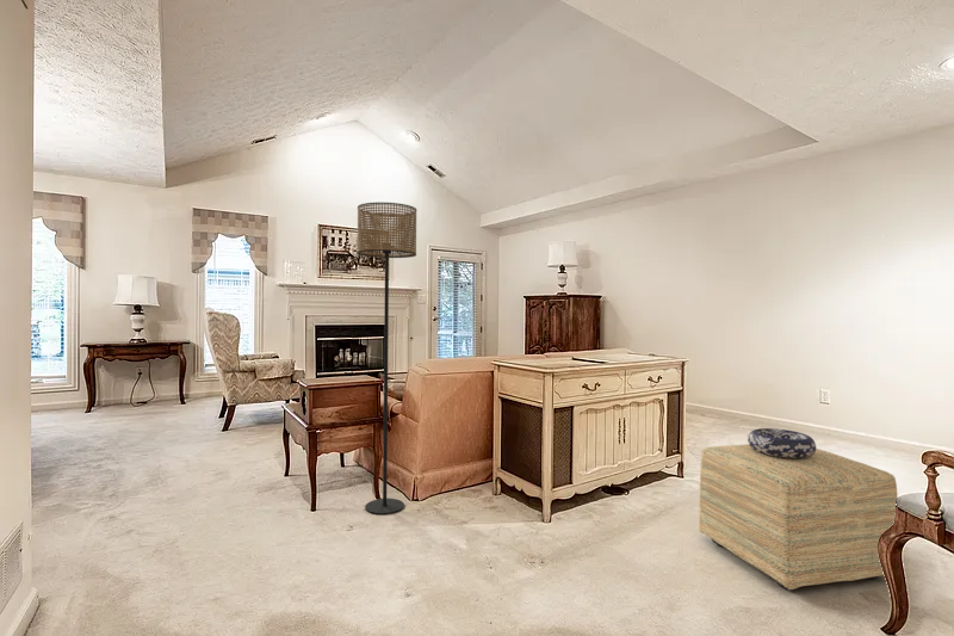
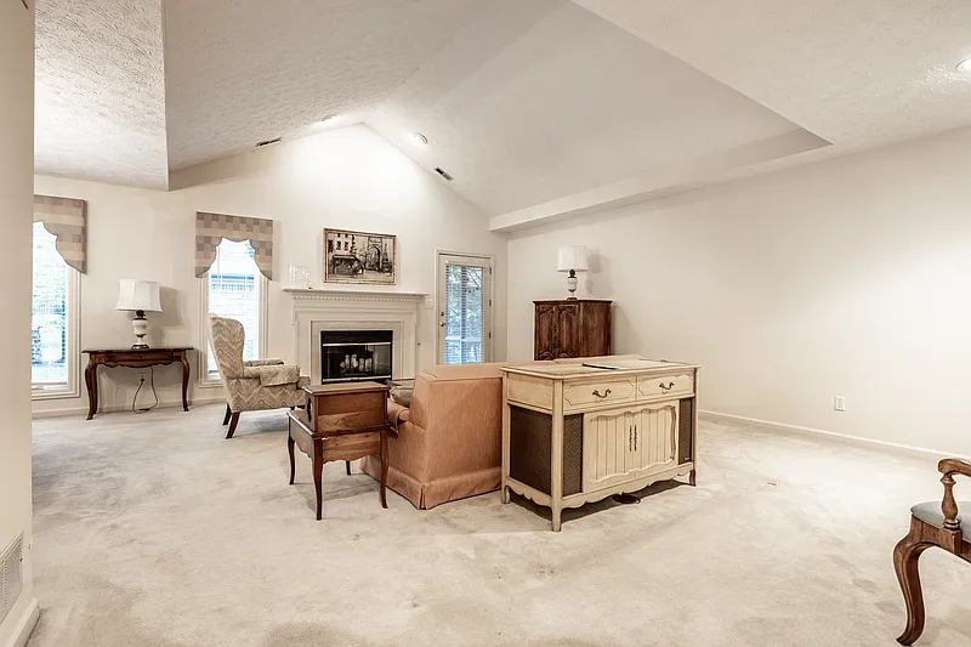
- decorative bowl [747,427,817,458]
- floor lamp [355,202,417,515]
- ottoman [699,443,898,591]
